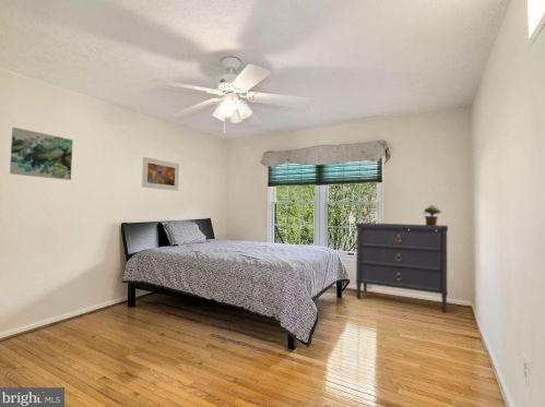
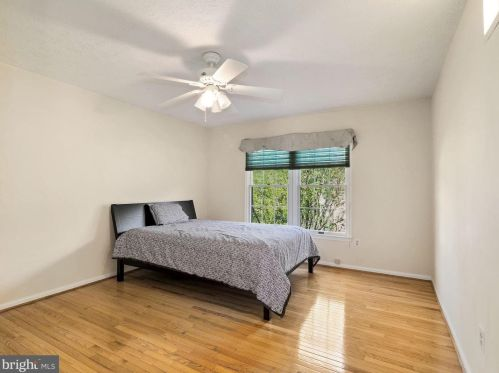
- wall art [9,127,74,181]
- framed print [141,156,180,192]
- dresser [355,222,449,313]
- potted plant [422,204,442,226]
